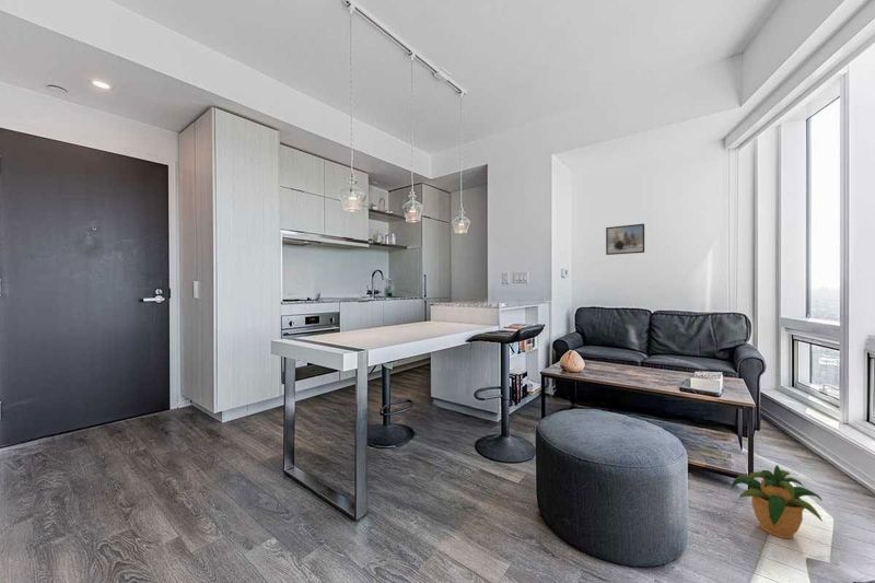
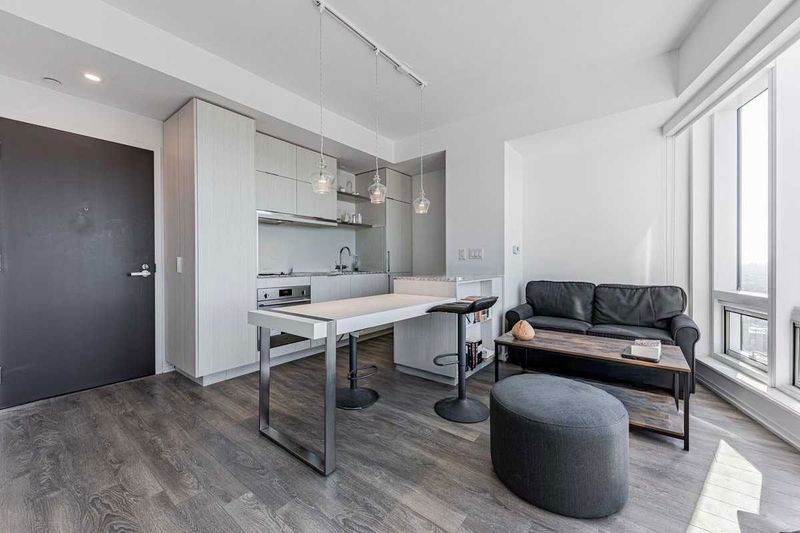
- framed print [605,223,645,256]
- potted plant [731,464,824,539]
